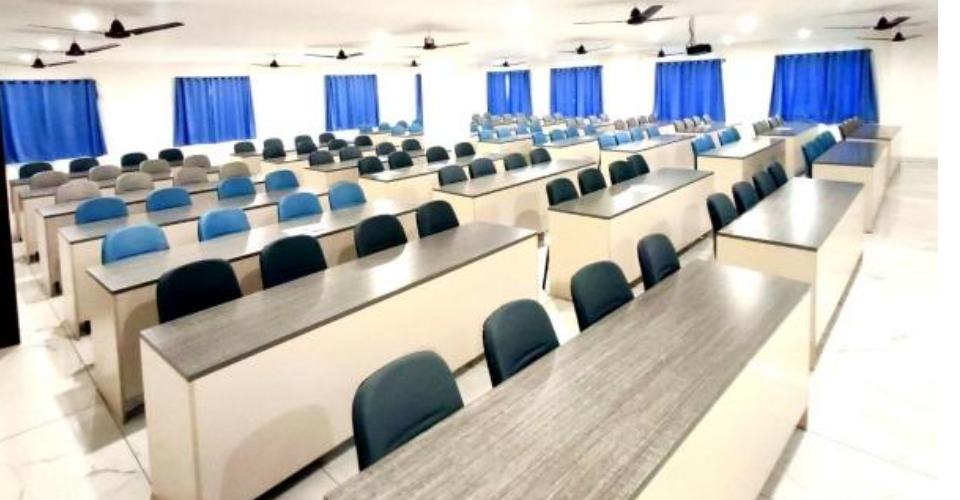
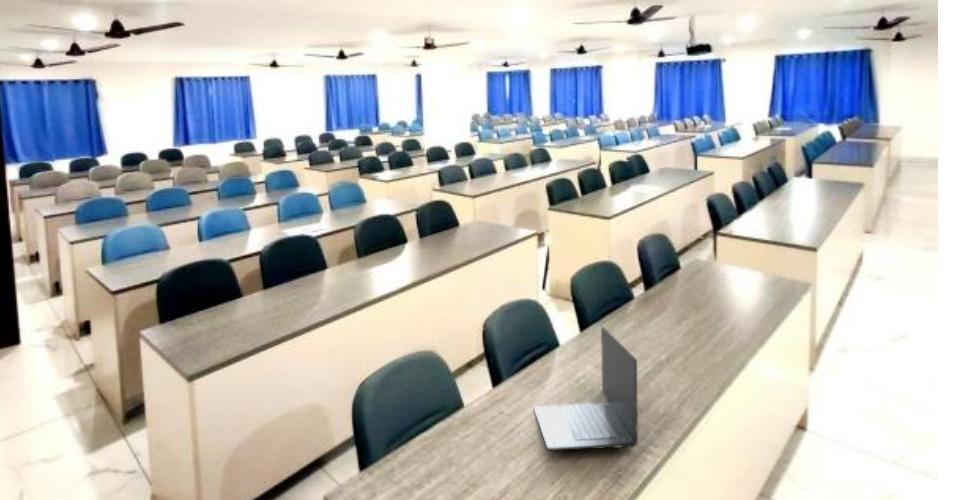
+ laptop [532,325,639,452]
